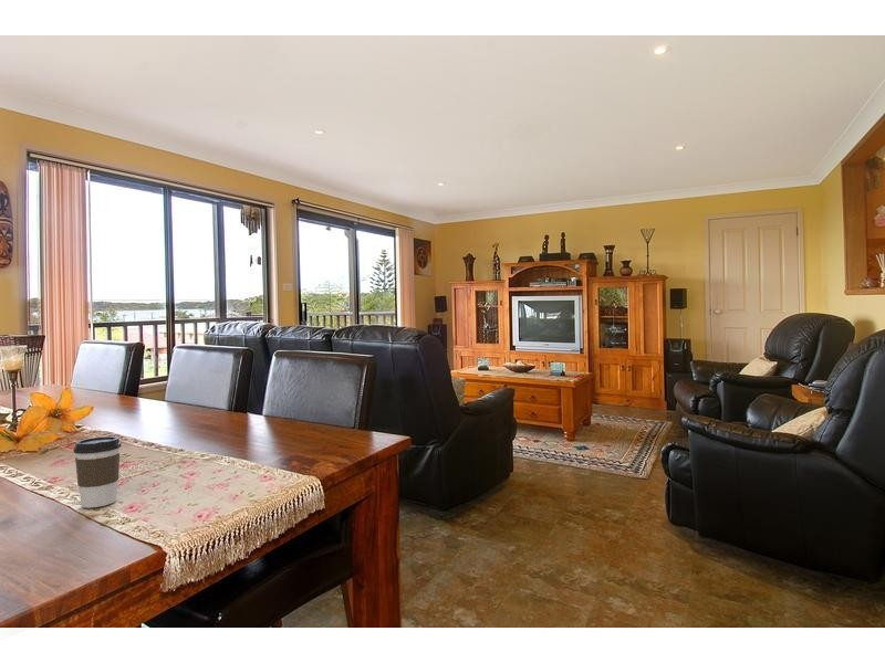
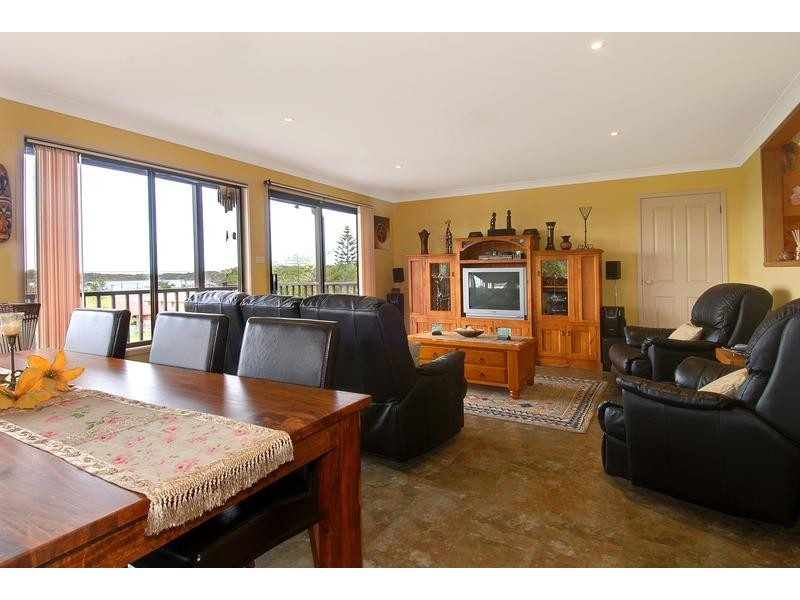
- coffee cup [72,435,122,509]
